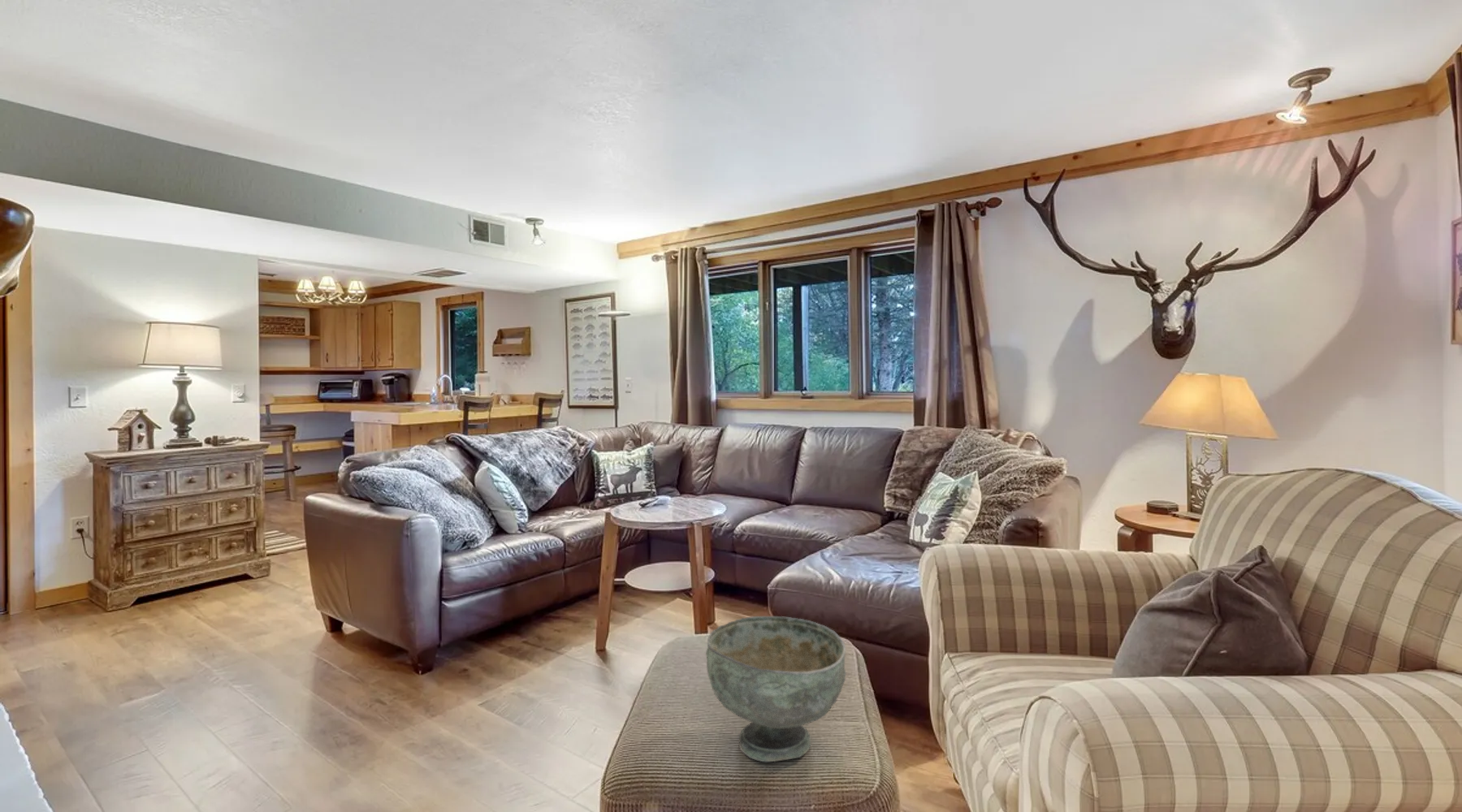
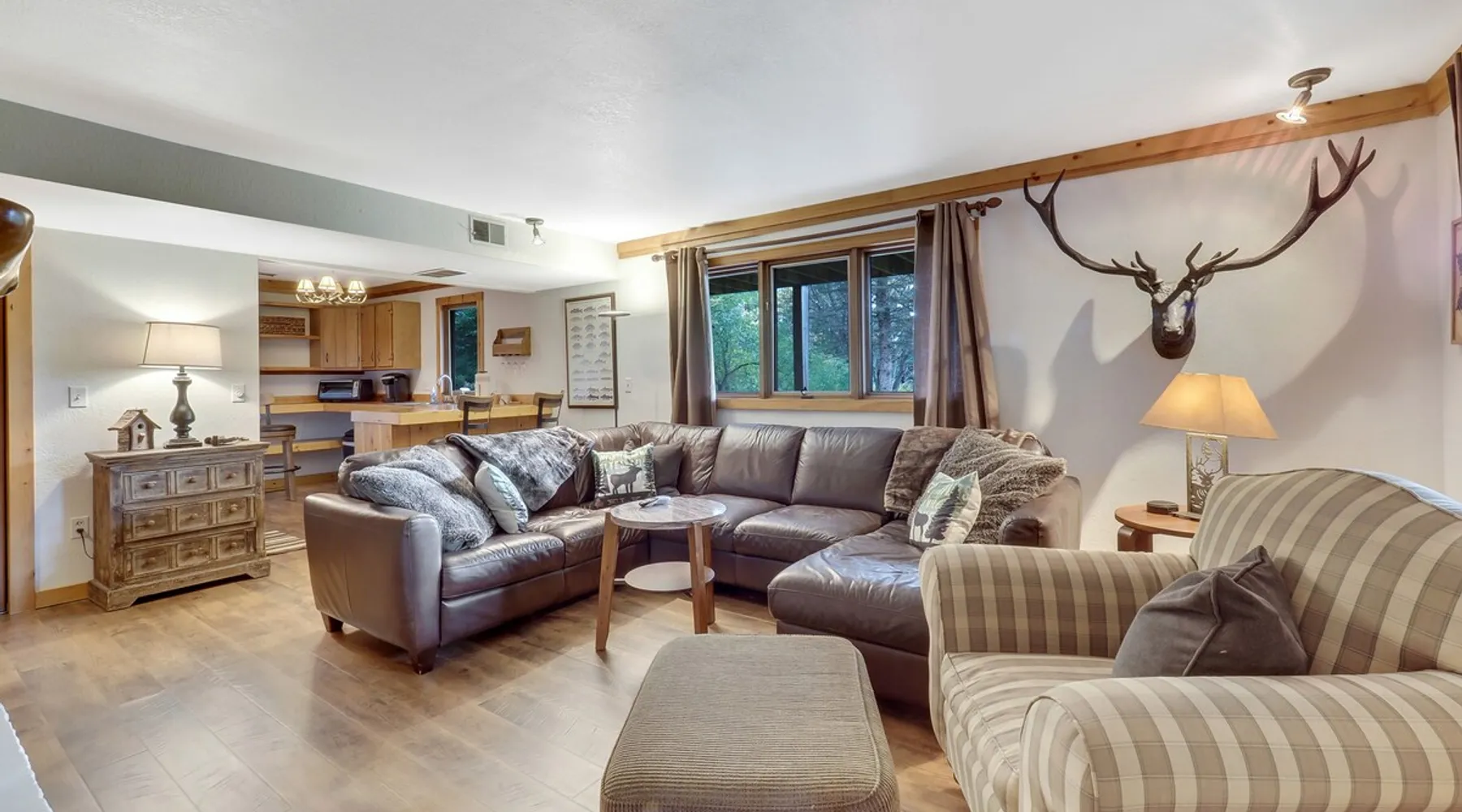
- decorative bowl [705,615,847,762]
